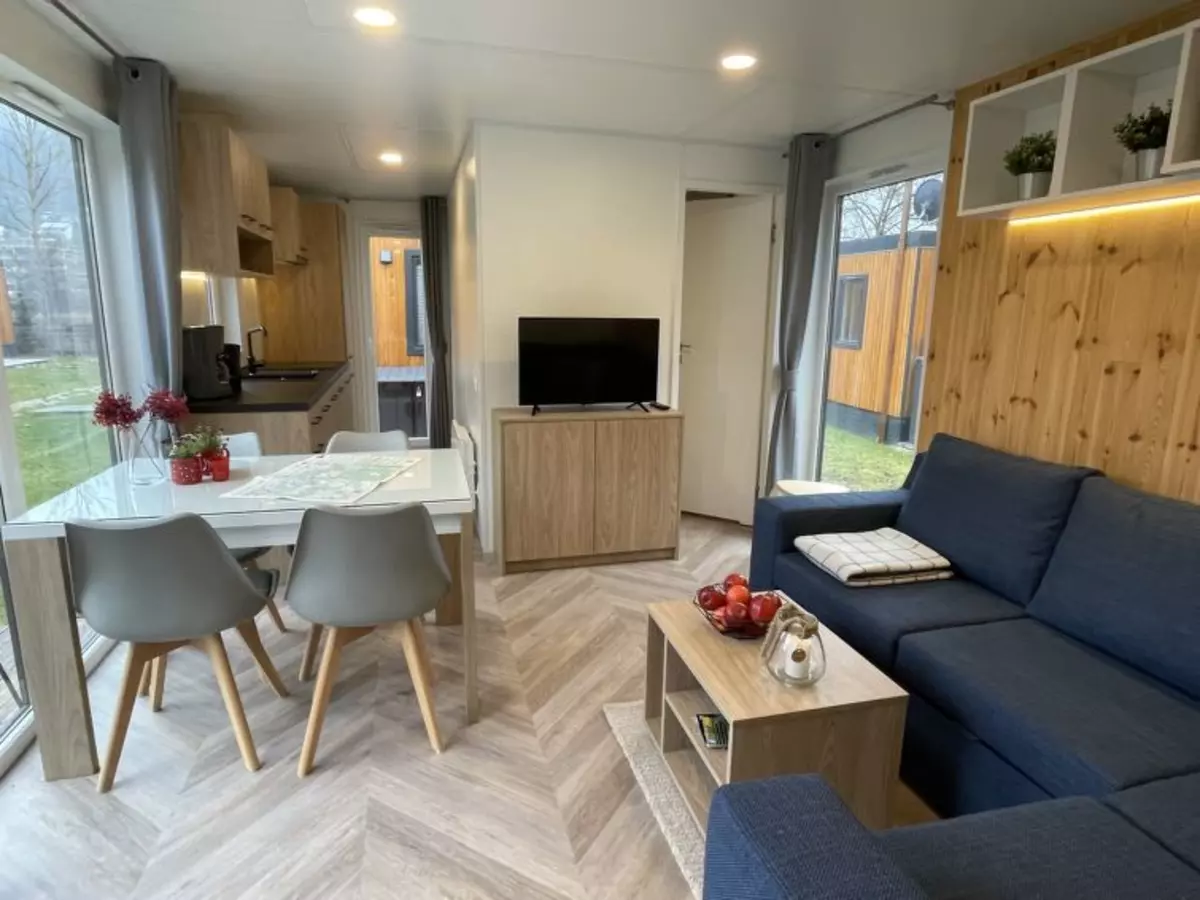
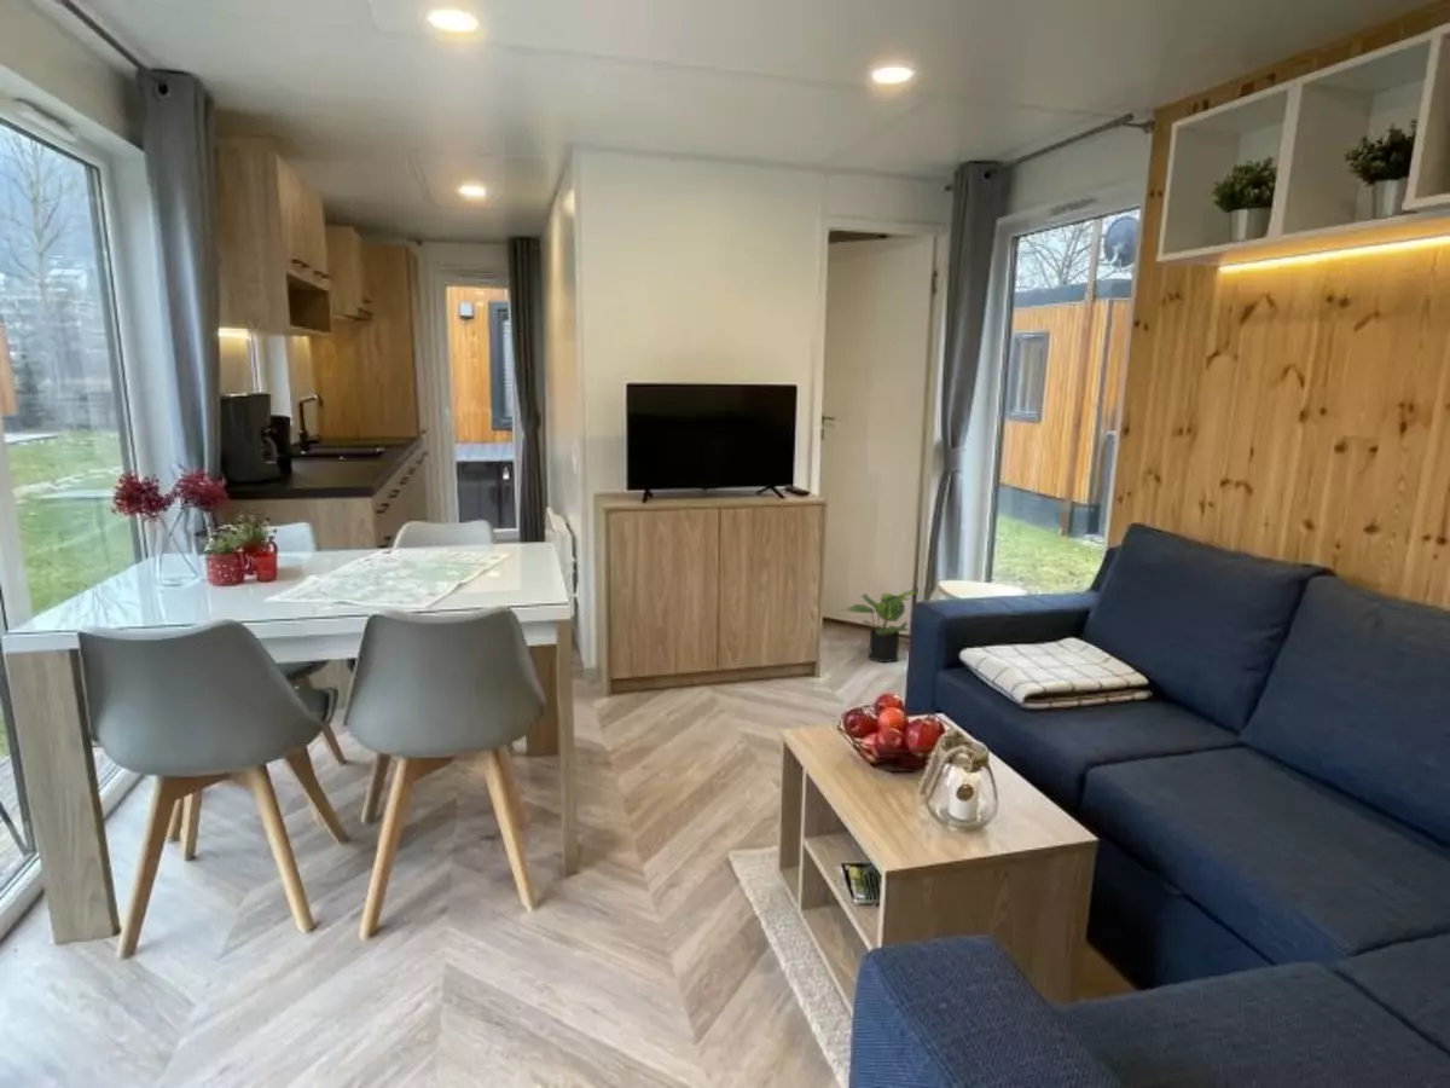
+ potted plant [841,589,918,664]
